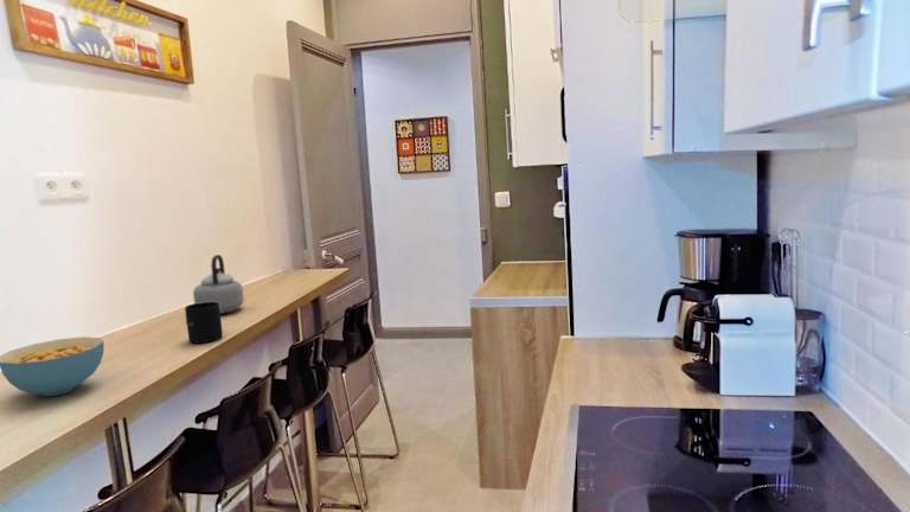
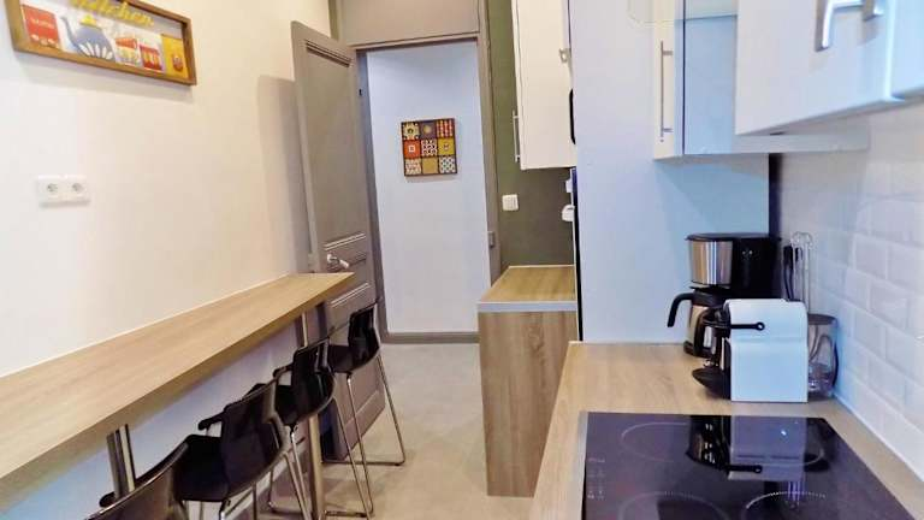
- mug [184,302,224,344]
- teapot [192,254,245,315]
- cereal bowl [0,335,105,397]
